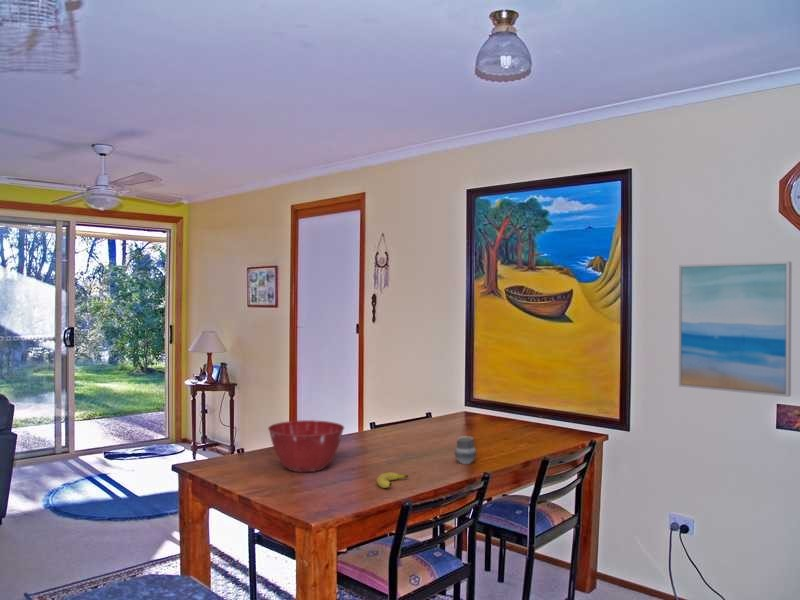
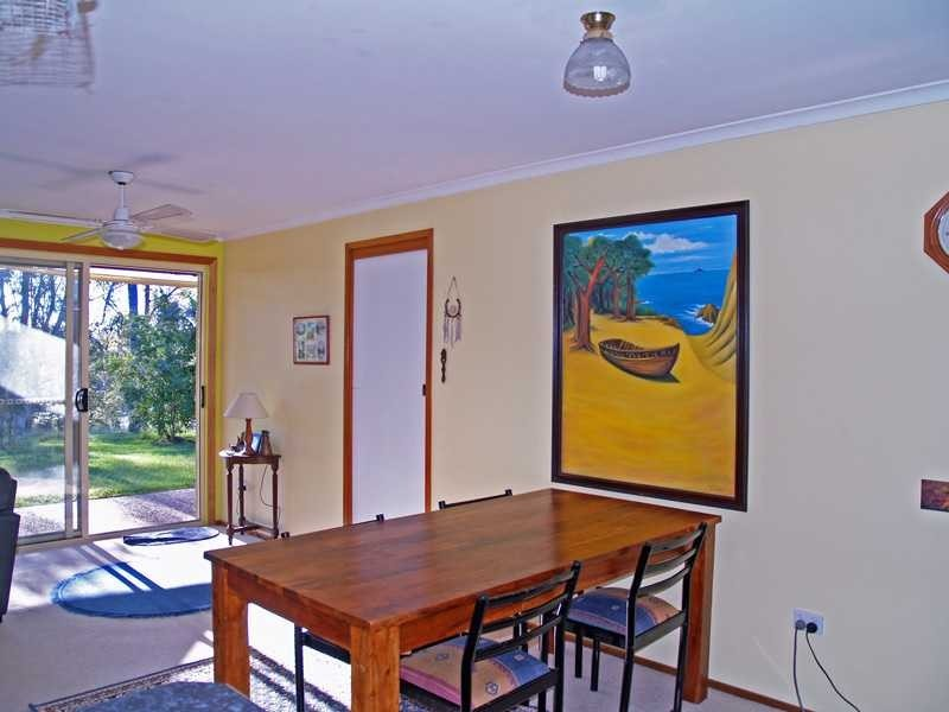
- mixing bowl [267,419,345,473]
- cup [454,435,477,465]
- wall art [678,260,793,398]
- fruit [376,471,409,489]
